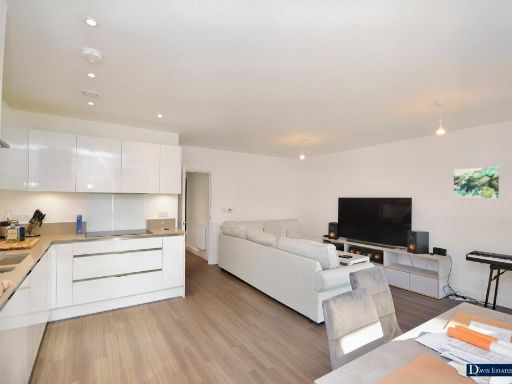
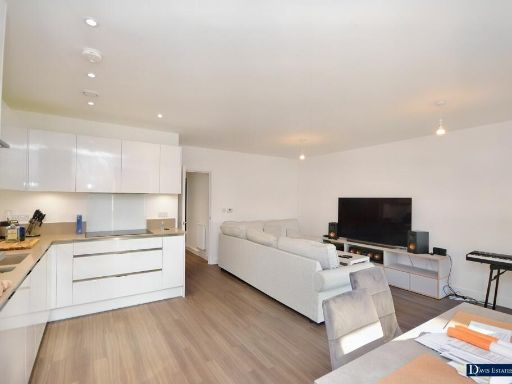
- wall art [453,166,500,200]
